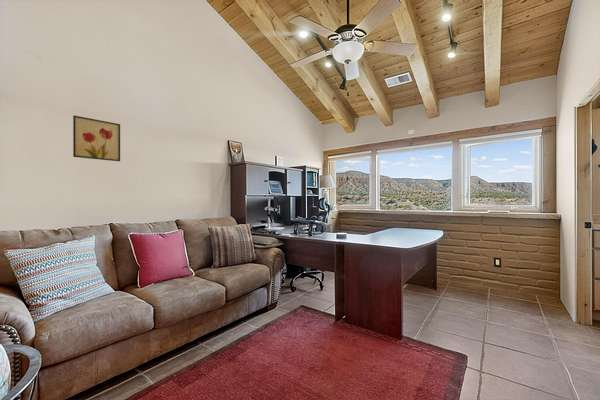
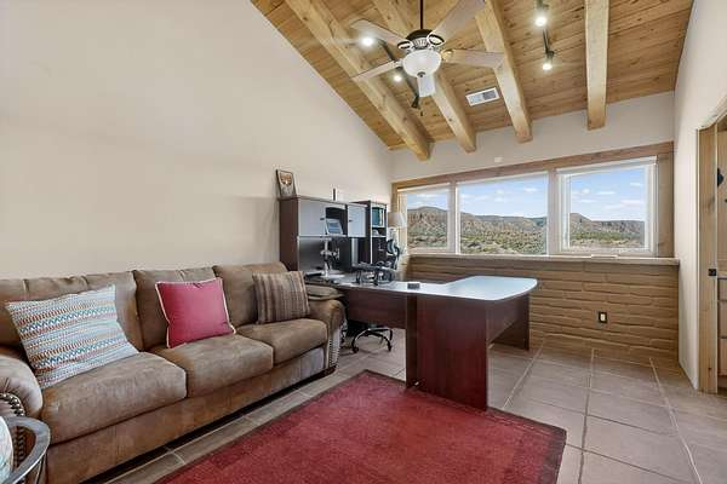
- wall art [72,115,121,162]
